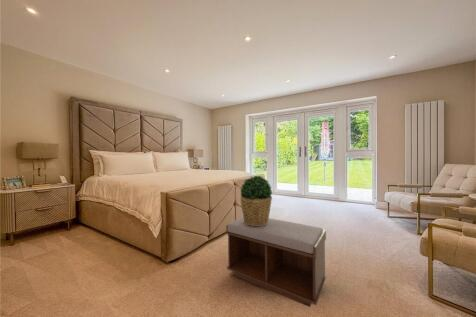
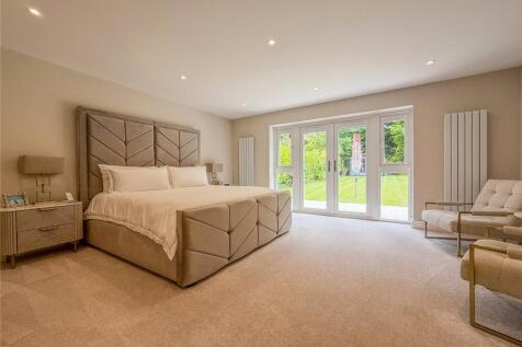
- potted plant [239,175,273,226]
- bench [225,216,327,308]
